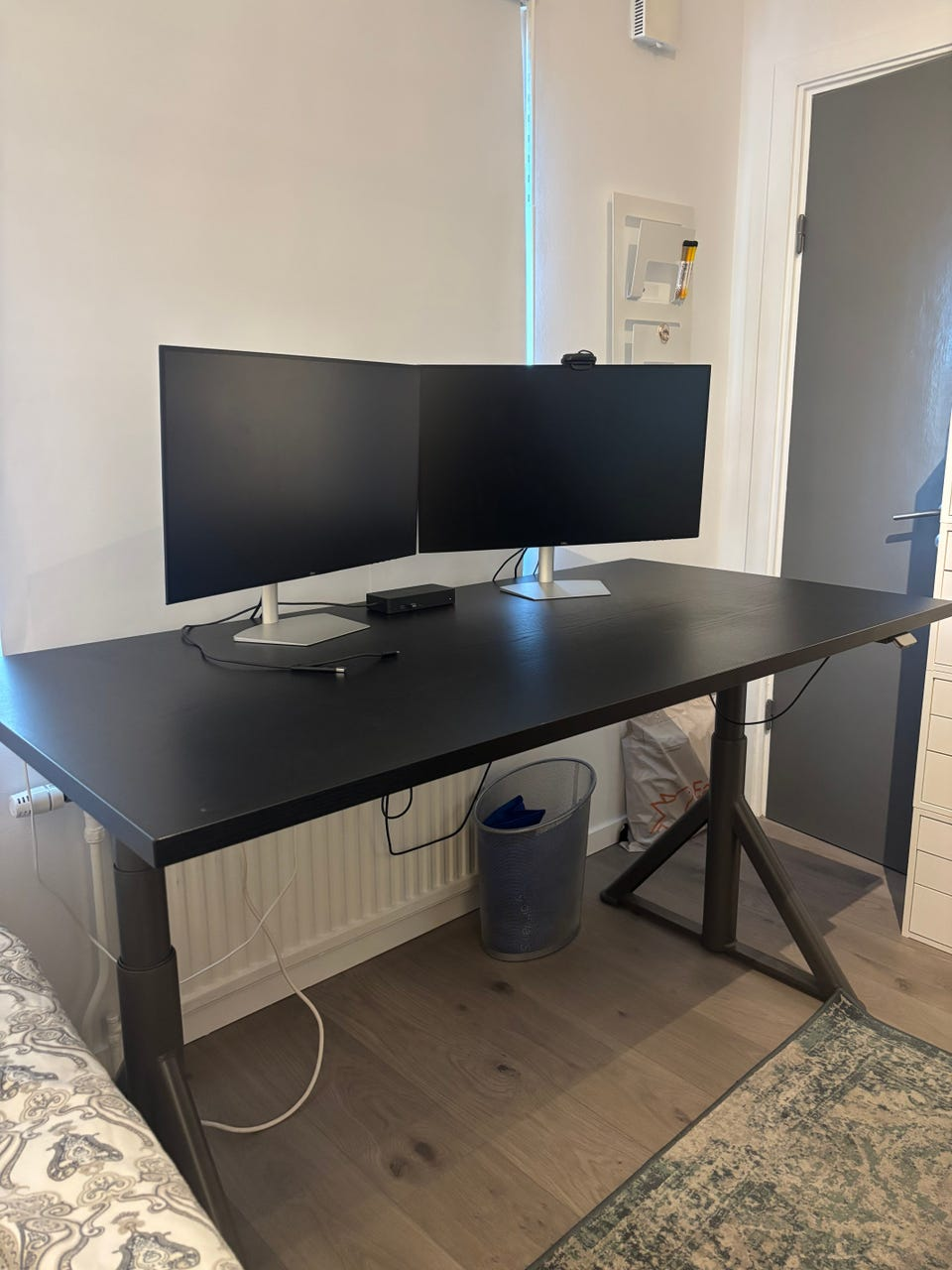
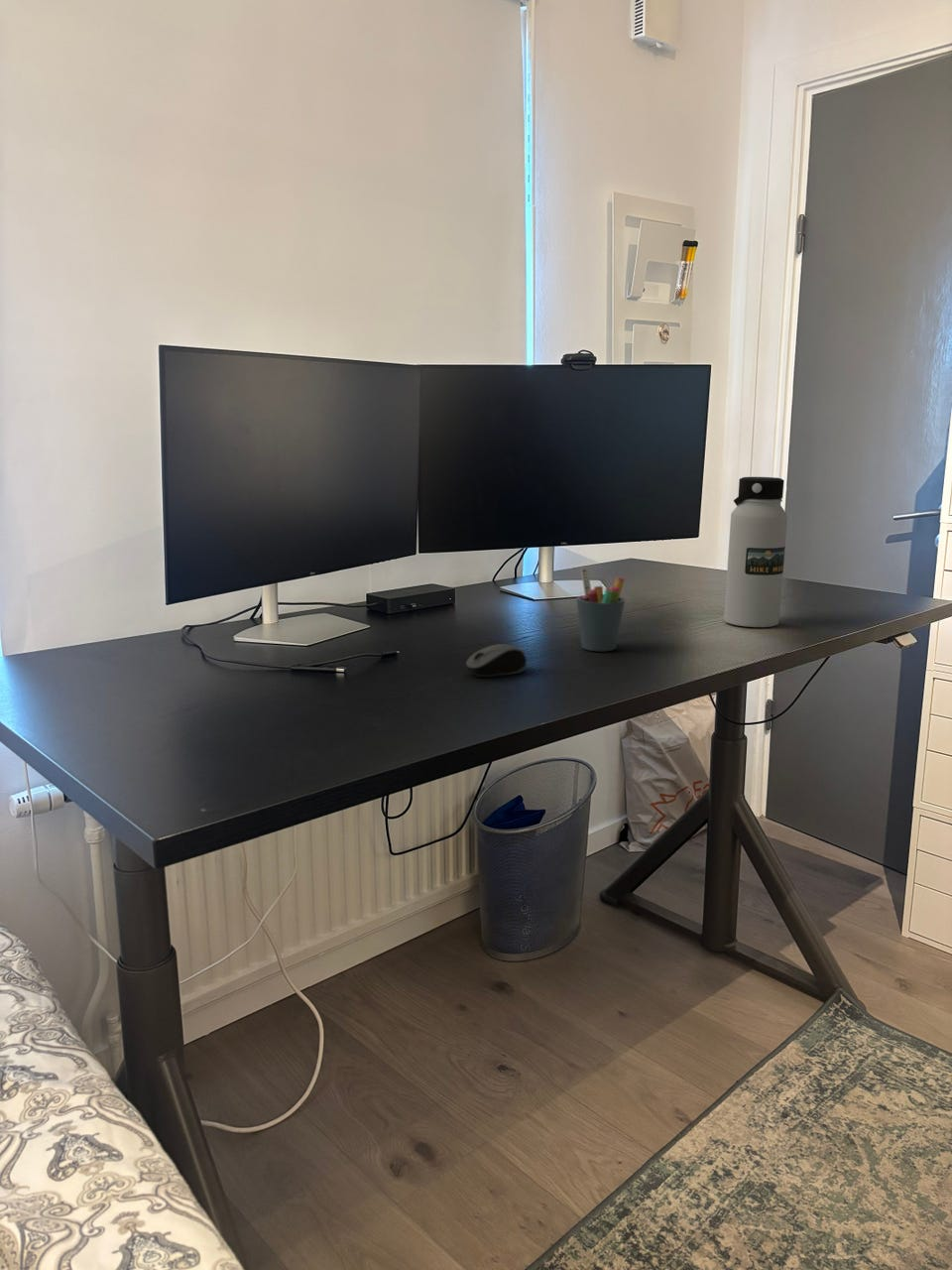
+ computer mouse [465,643,528,678]
+ pen holder [575,568,626,652]
+ water bottle [723,476,788,628]
